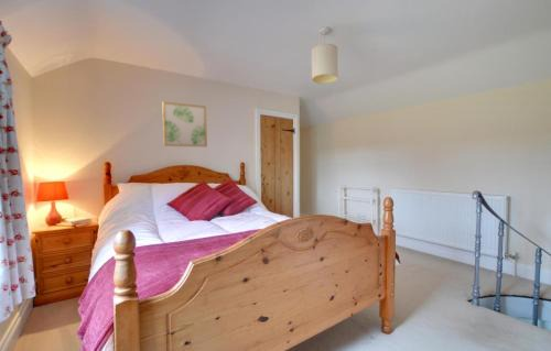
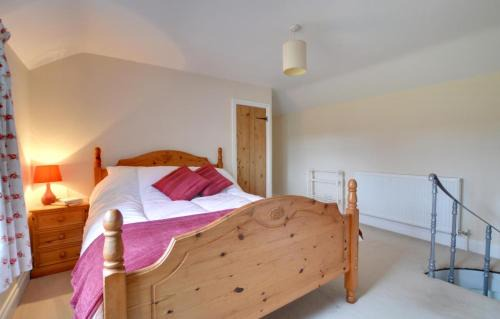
- wall art [161,100,208,147]
